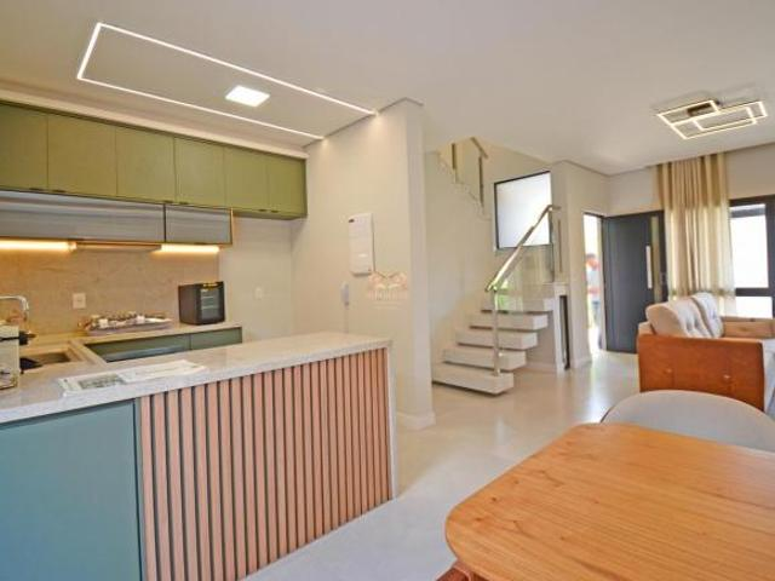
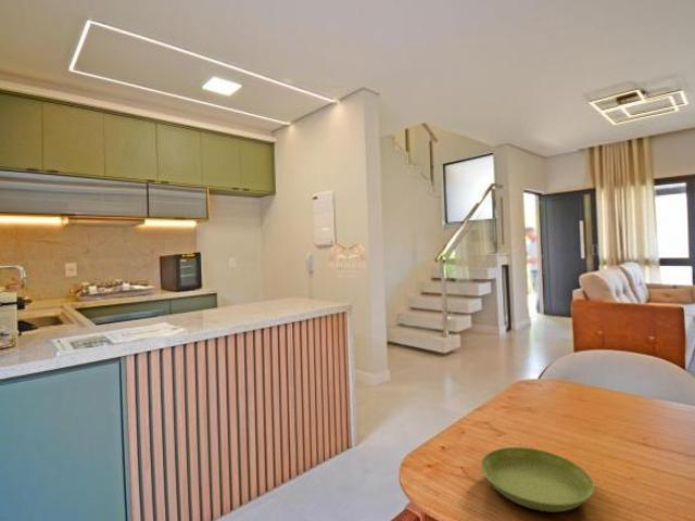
+ saucer [480,446,595,512]
